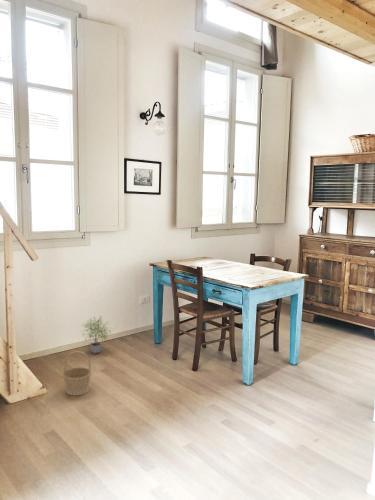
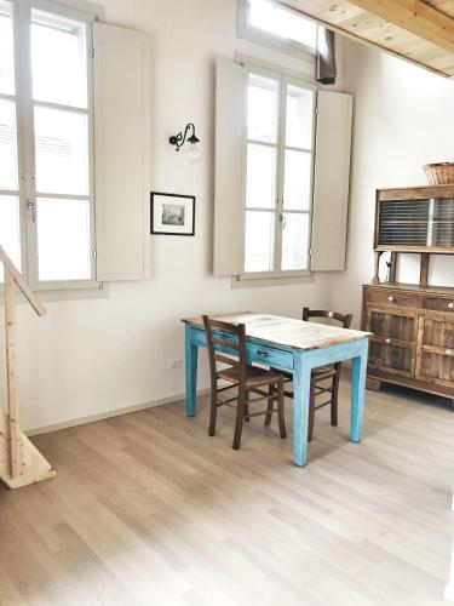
- potted plant [80,314,115,355]
- basket [62,350,92,397]
